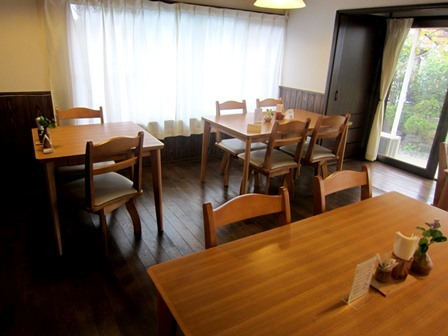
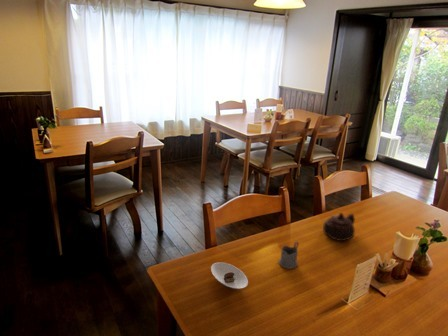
+ saucer [210,261,249,290]
+ teapot [322,212,356,242]
+ tea glass holder [278,241,300,270]
